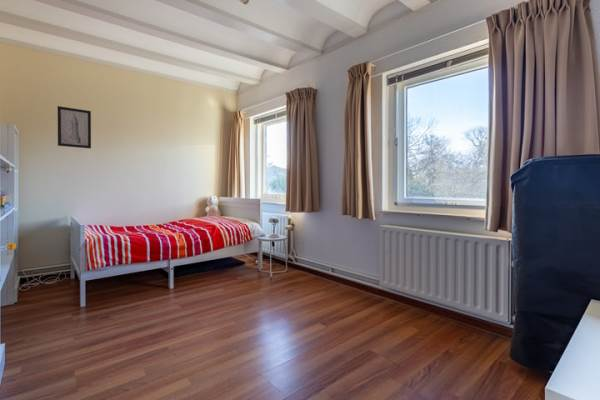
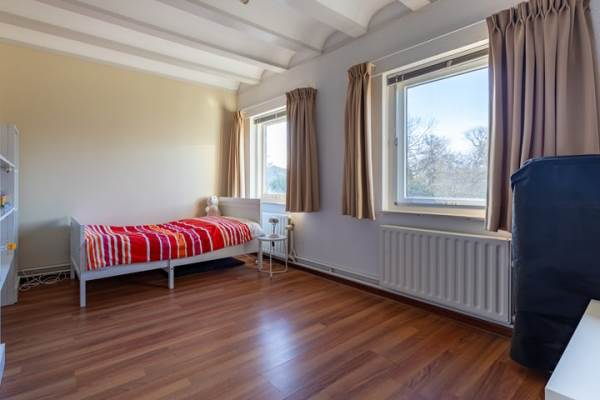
- wall art [57,105,92,149]
